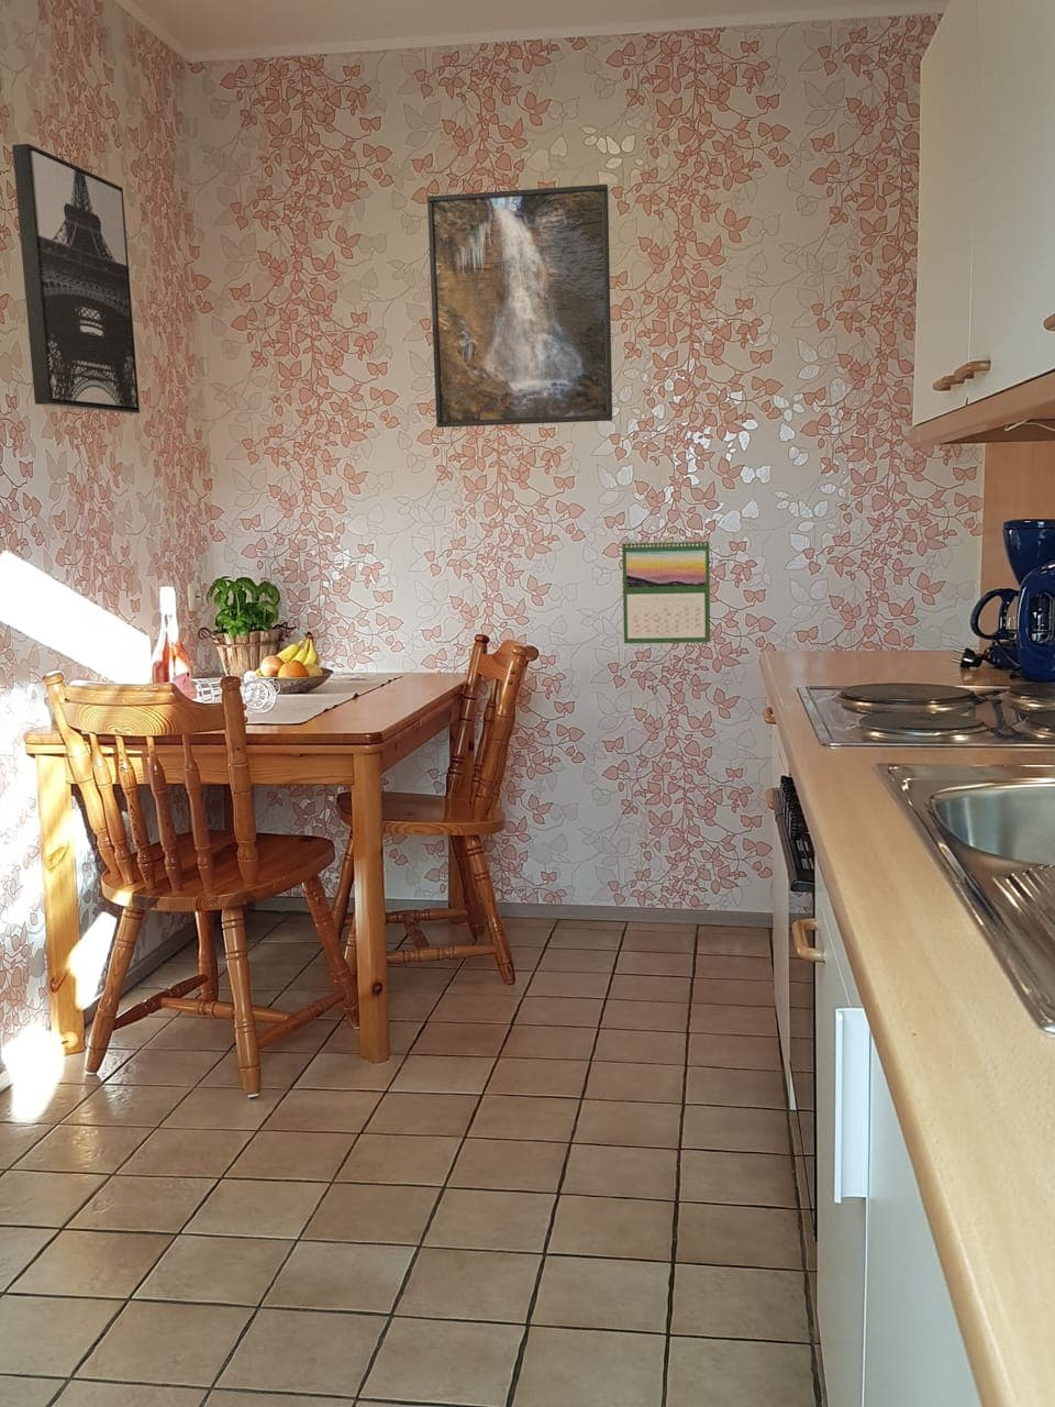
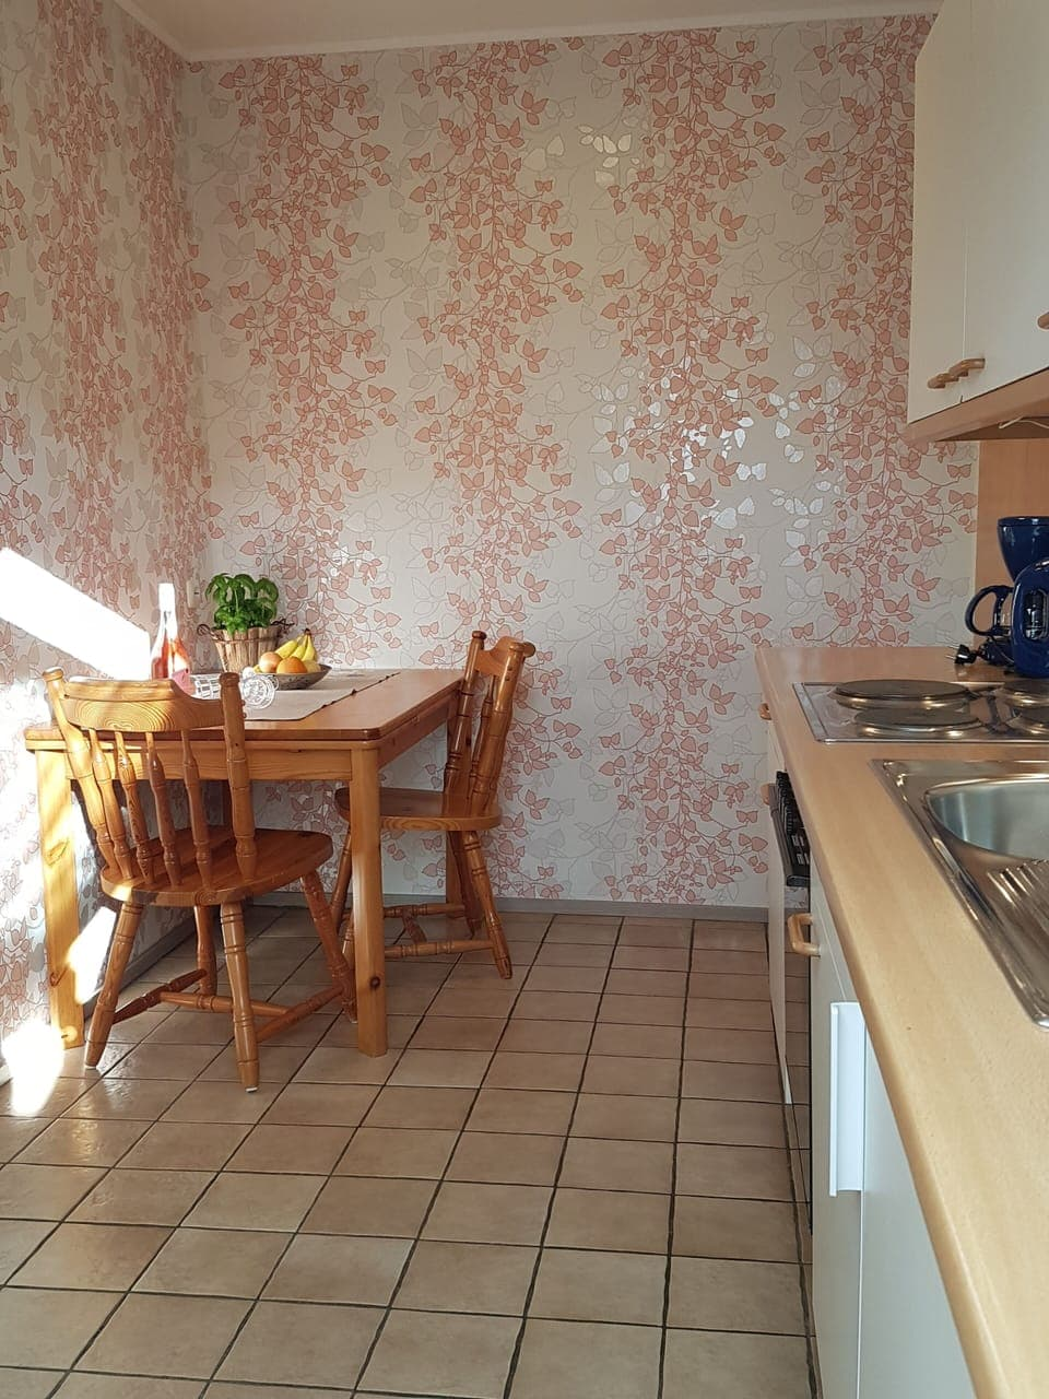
- wall art [11,143,141,414]
- calendar [621,536,711,644]
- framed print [427,184,613,429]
